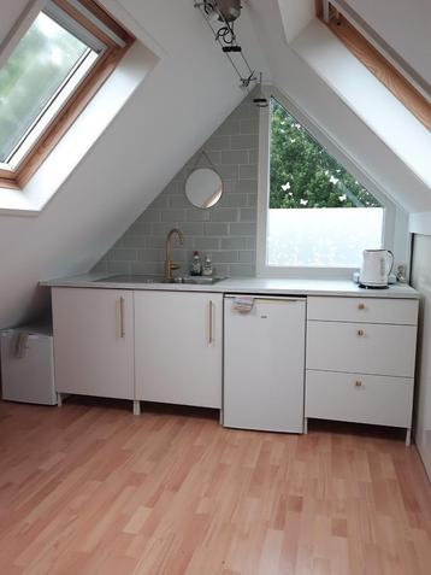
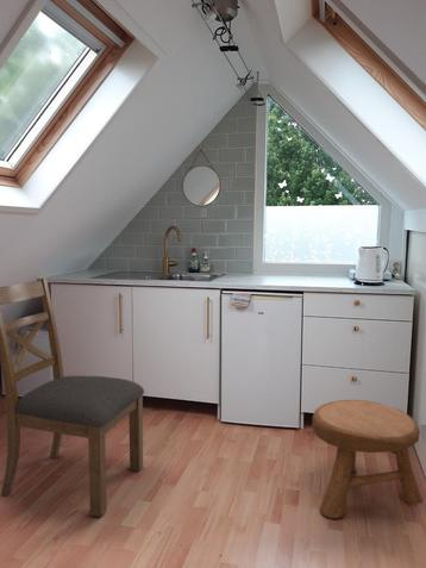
+ stool [311,399,424,519]
+ chair [0,277,145,518]
